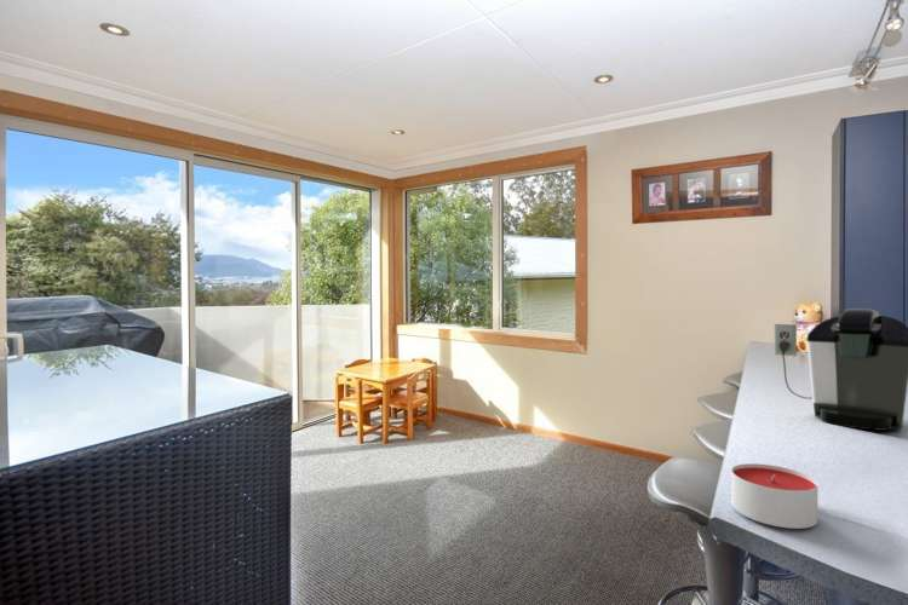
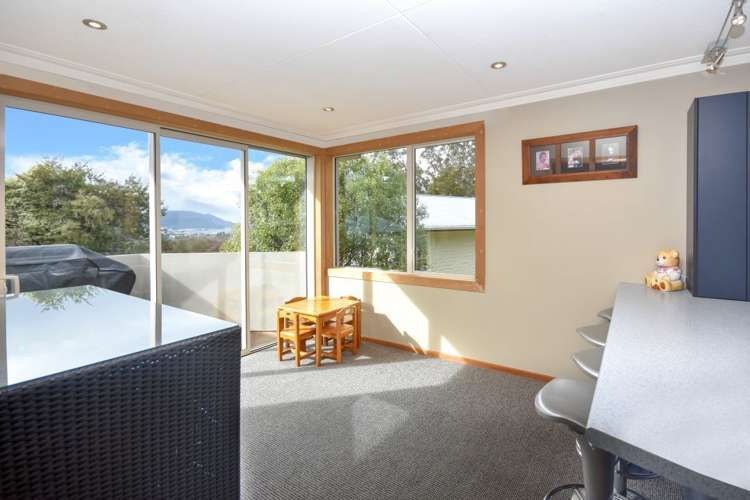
- candle [730,462,818,530]
- coffee maker [772,307,908,432]
